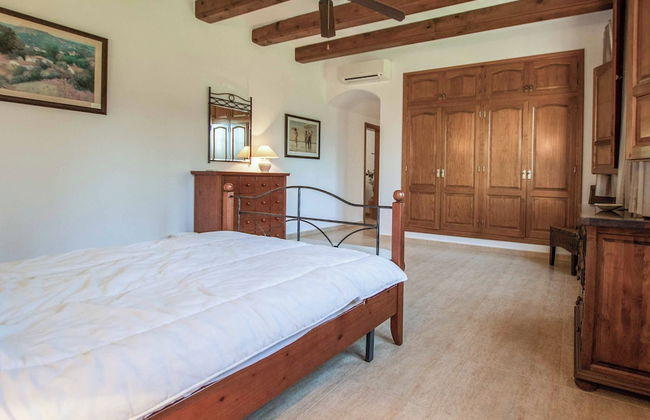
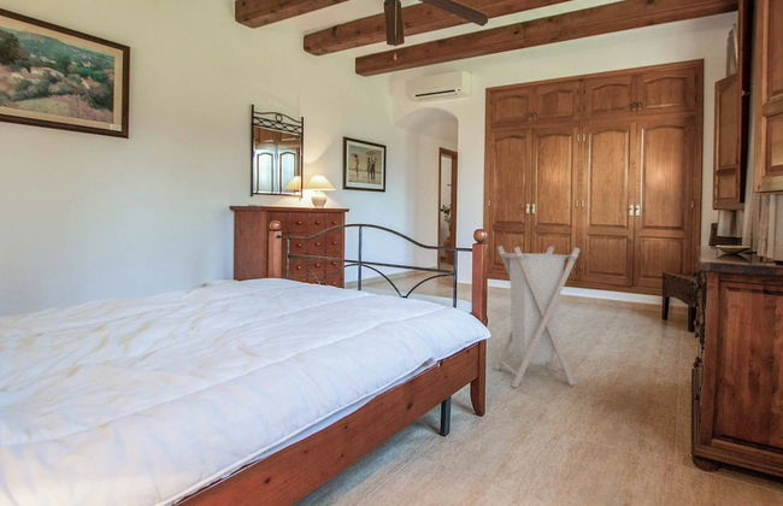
+ laundry hamper [493,245,582,388]
